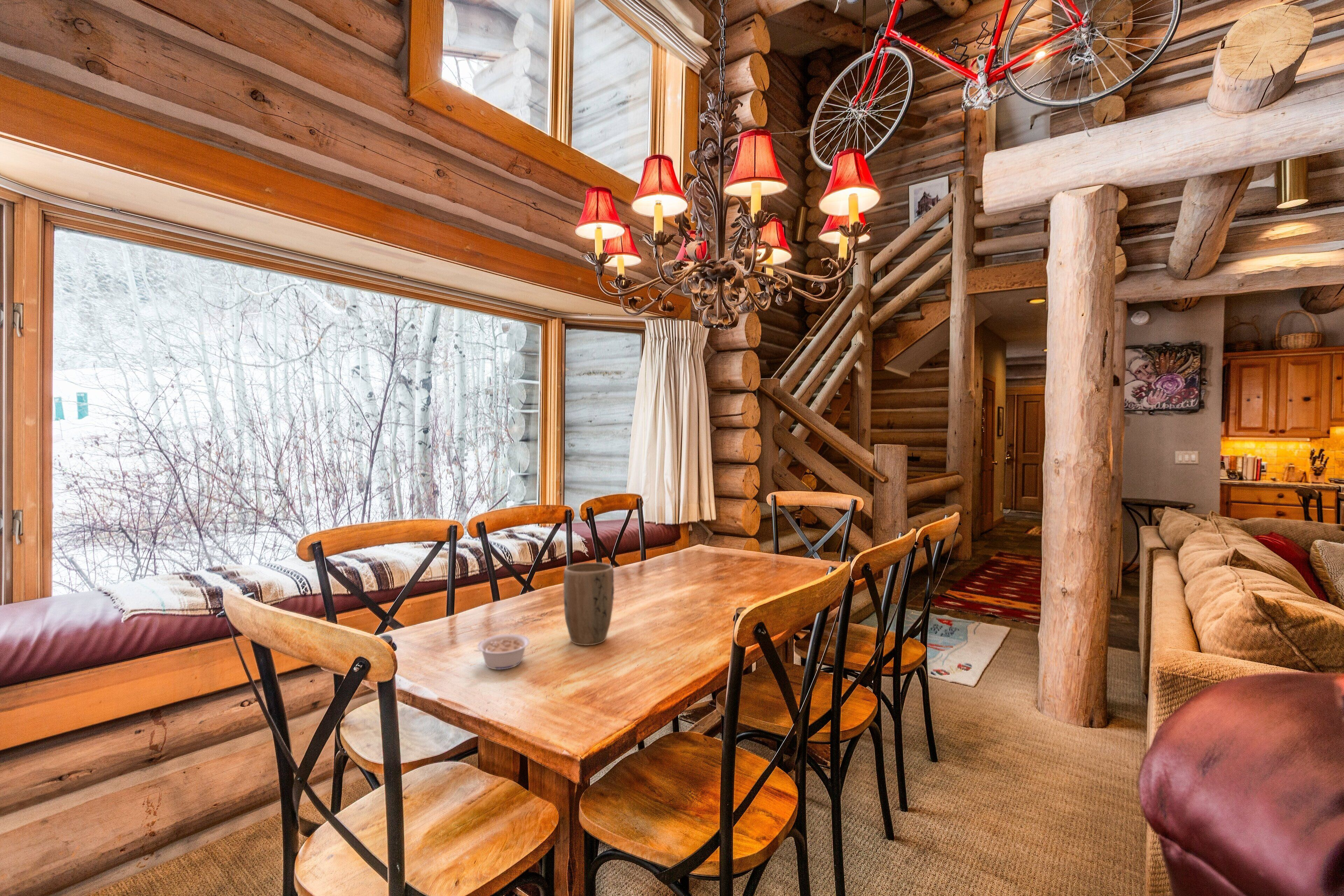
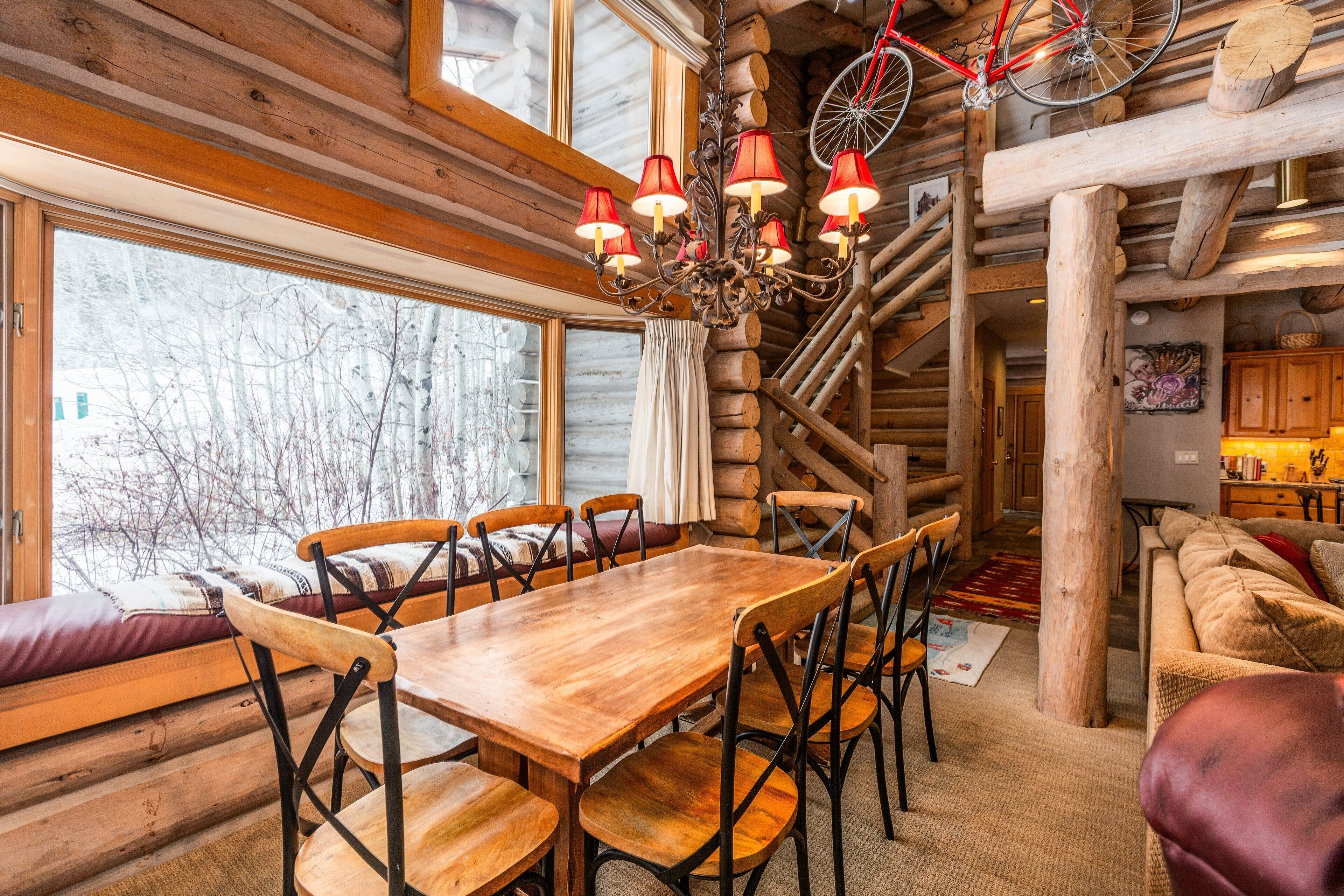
- legume [473,634,530,670]
- plant pot [563,562,614,646]
